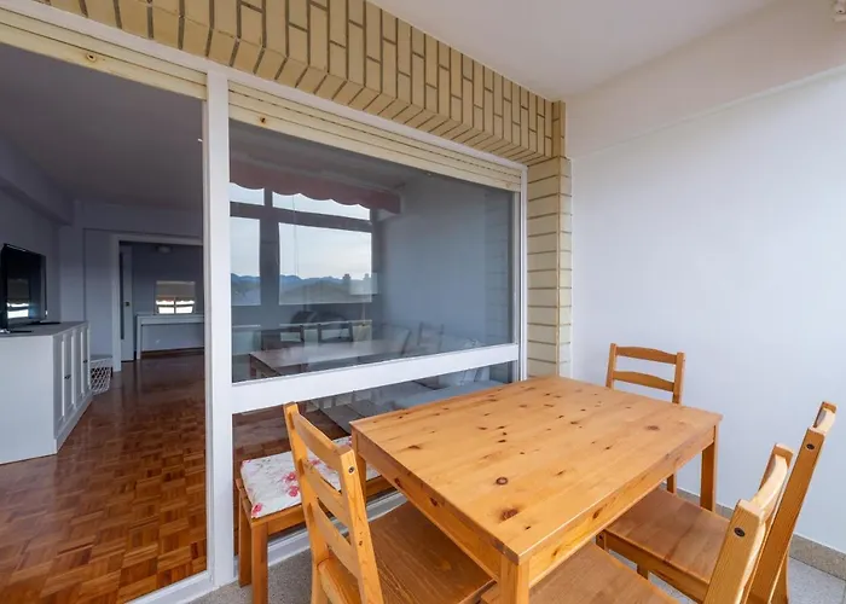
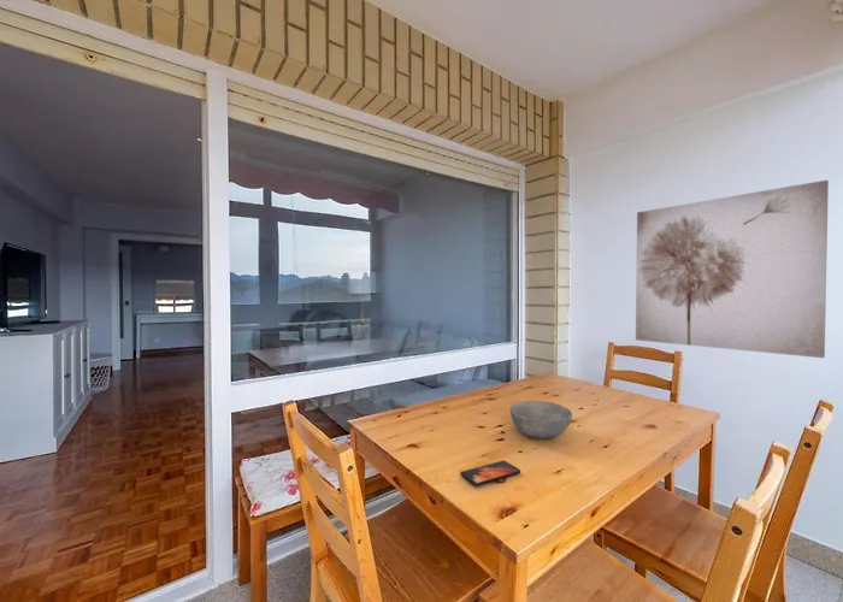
+ smartphone [459,460,521,488]
+ bowl [508,400,573,439]
+ wall art [635,179,830,359]
